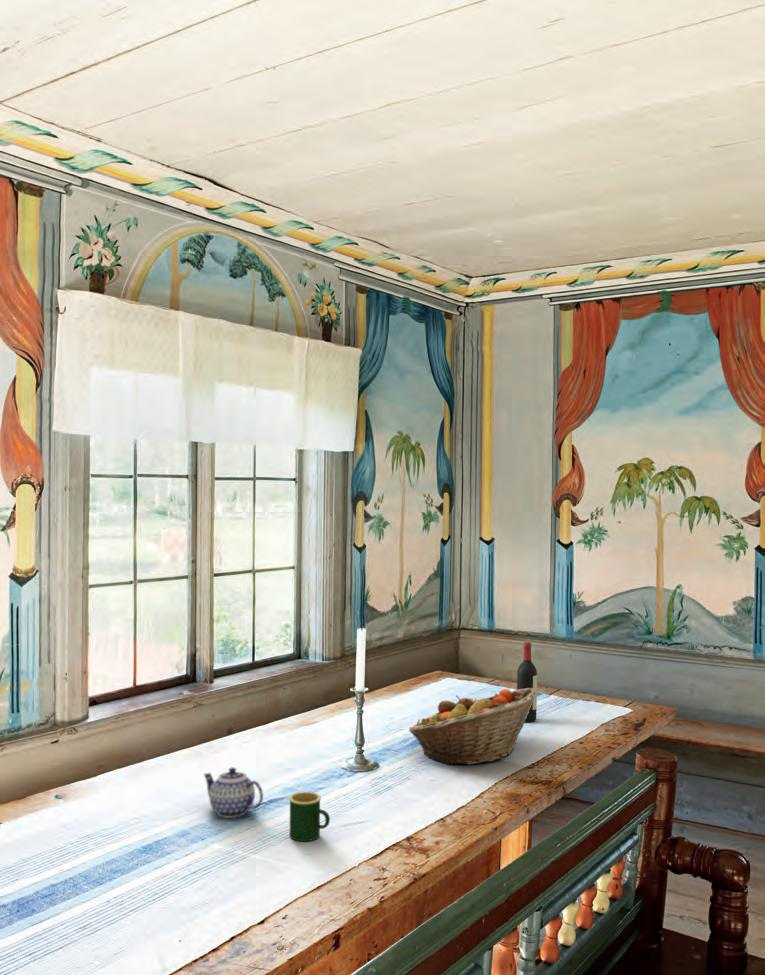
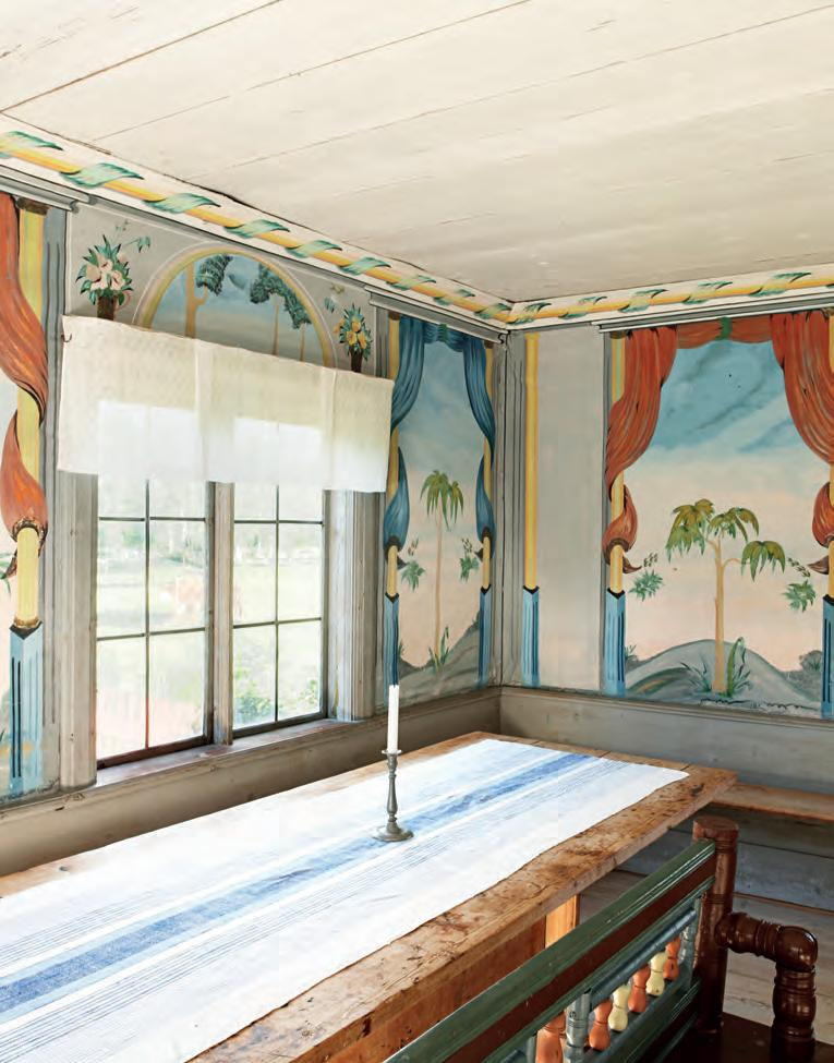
- teapot [203,766,264,819]
- wine bottle [516,641,538,723]
- mug [288,791,331,843]
- fruit basket [408,688,538,766]
